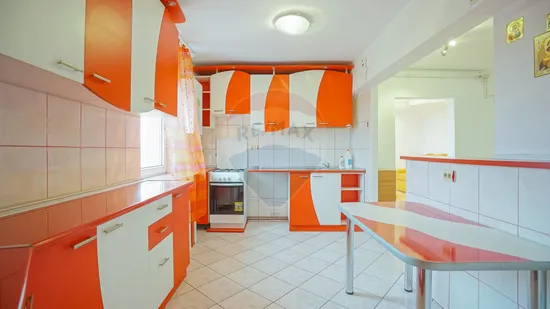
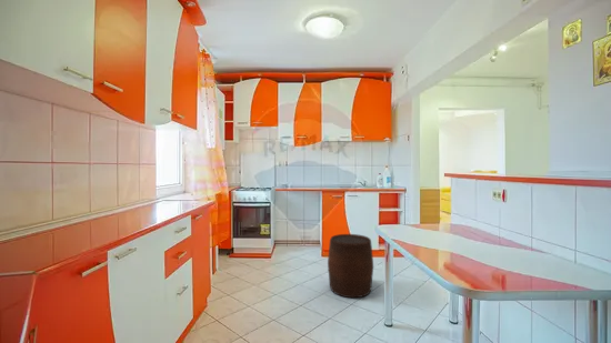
+ stool [327,233,374,299]
